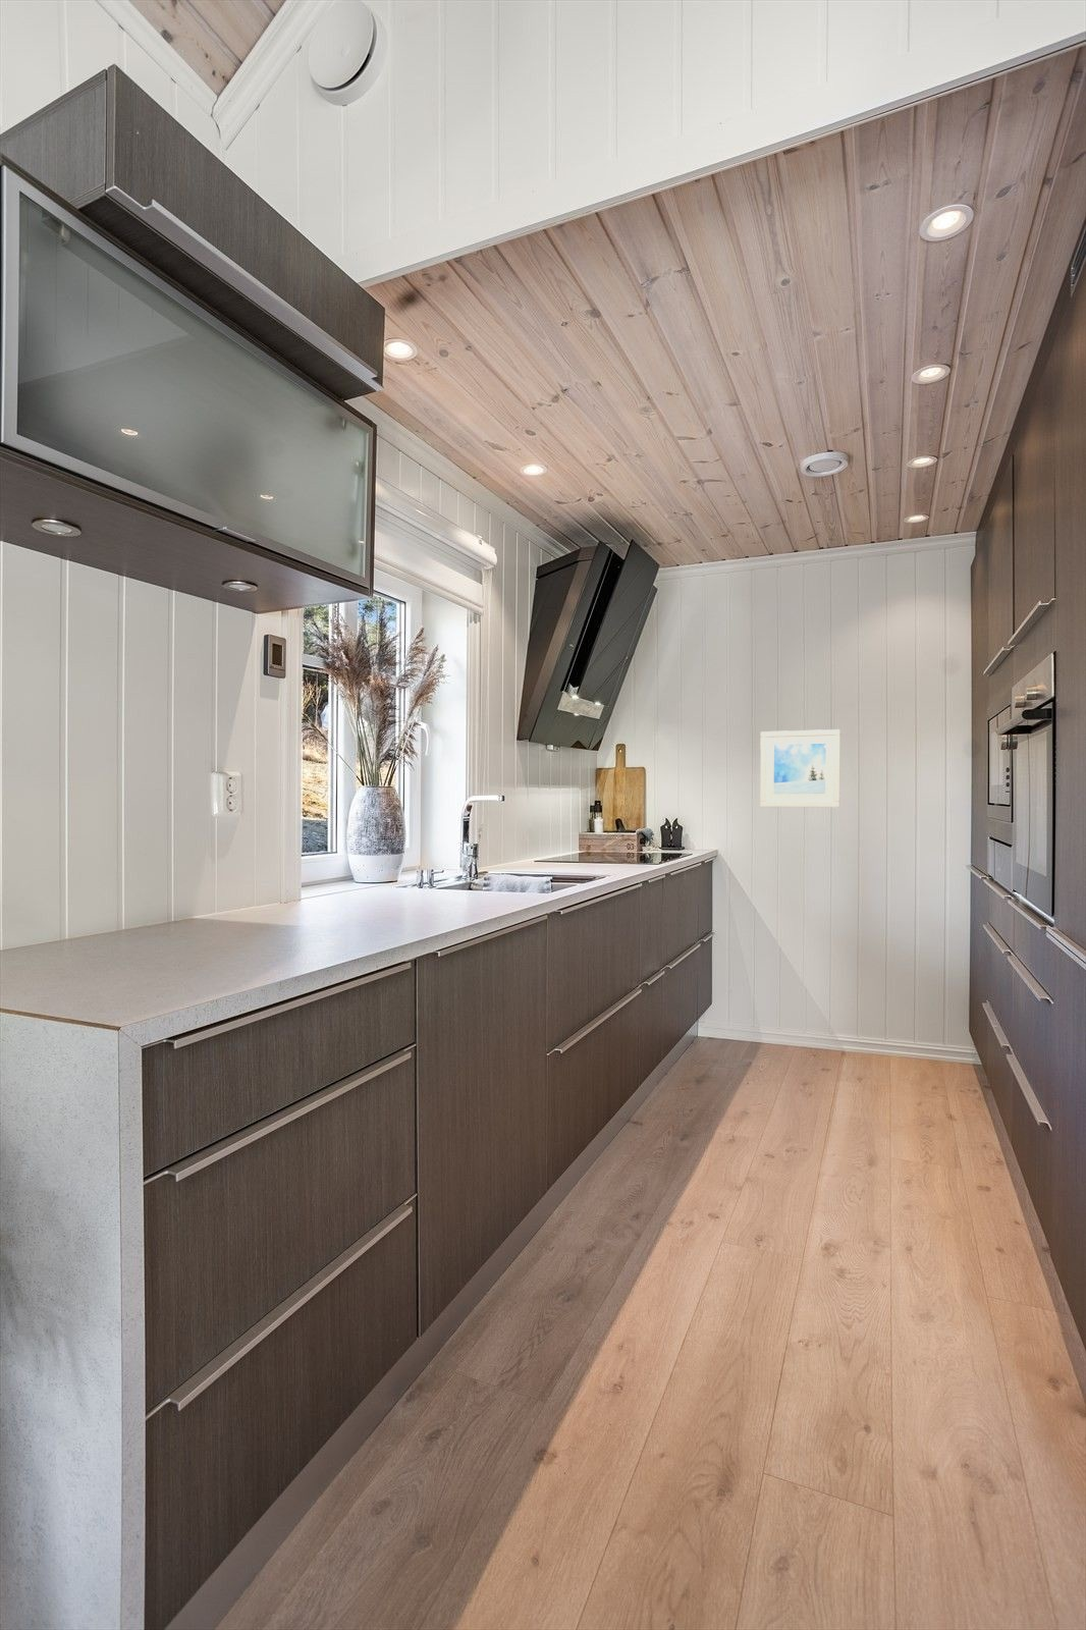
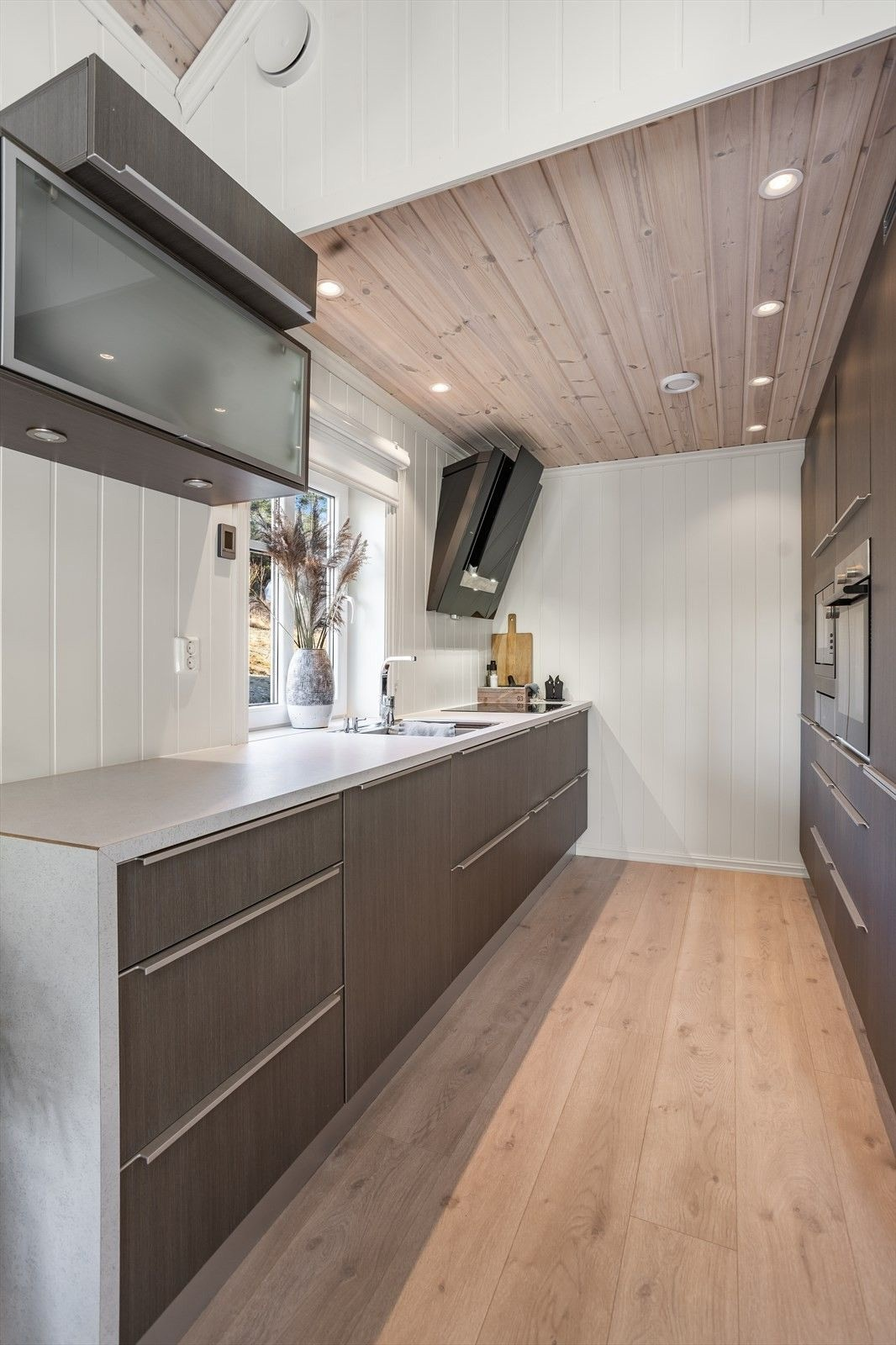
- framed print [759,728,841,808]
